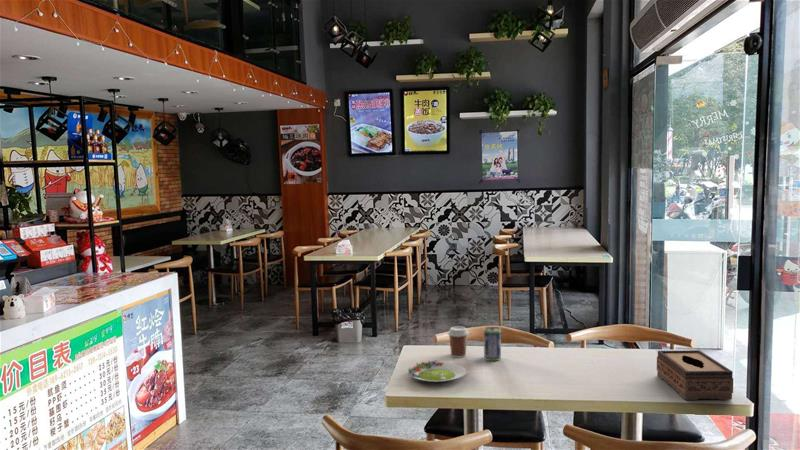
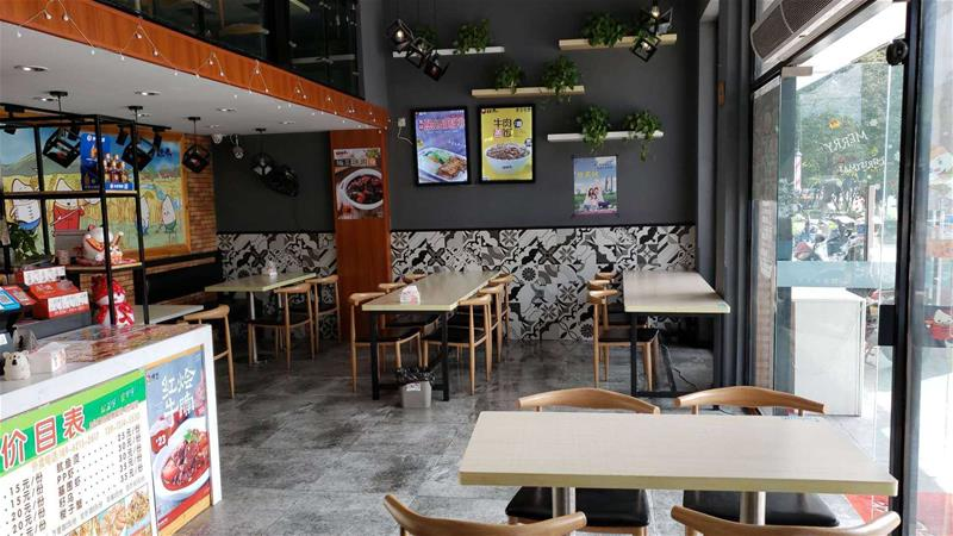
- tissue box [656,349,734,401]
- coffee cup [447,325,470,359]
- beverage can [483,326,502,362]
- salad plate [406,359,467,383]
